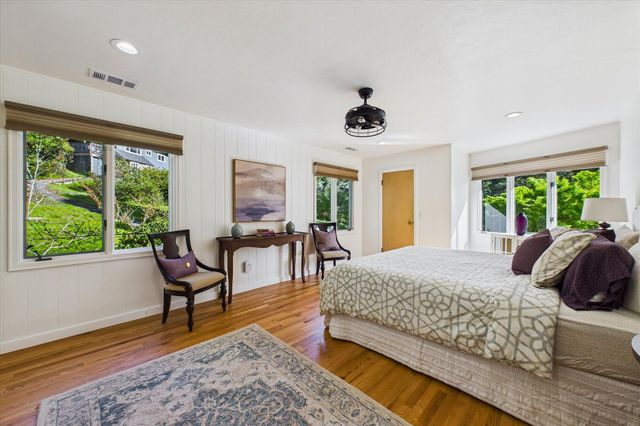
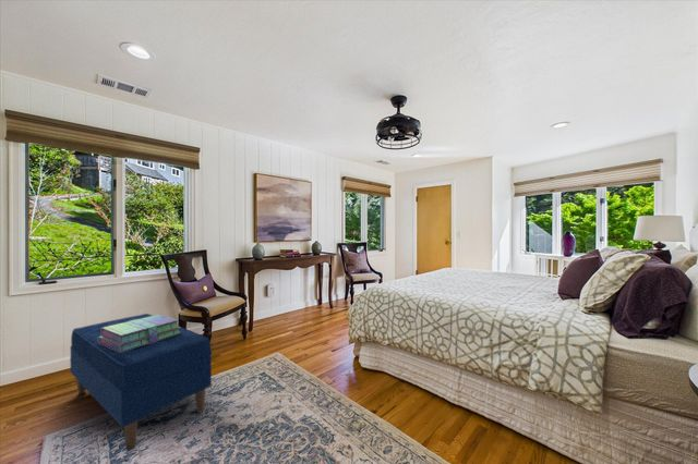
+ bench [69,313,213,451]
+ stack of books [98,314,181,352]
